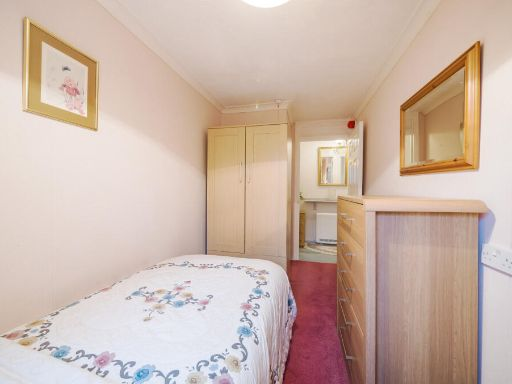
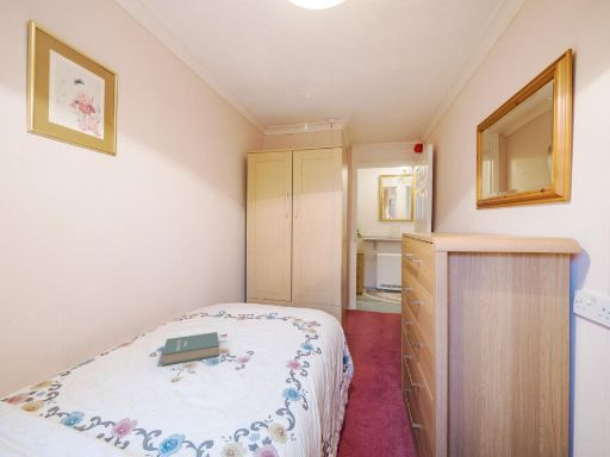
+ book [161,331,220,367]
